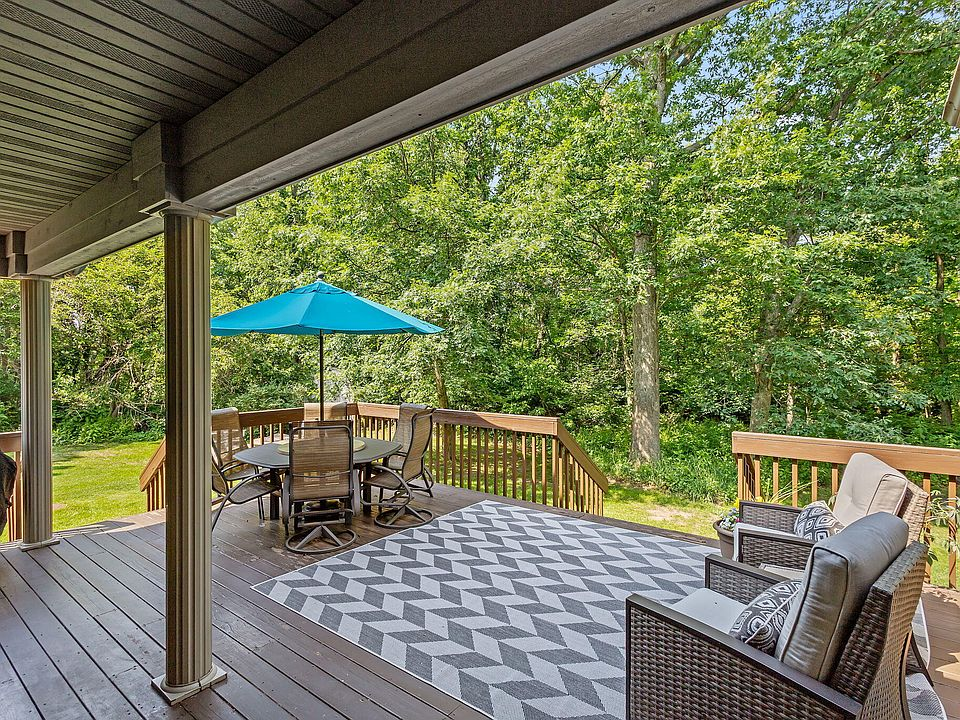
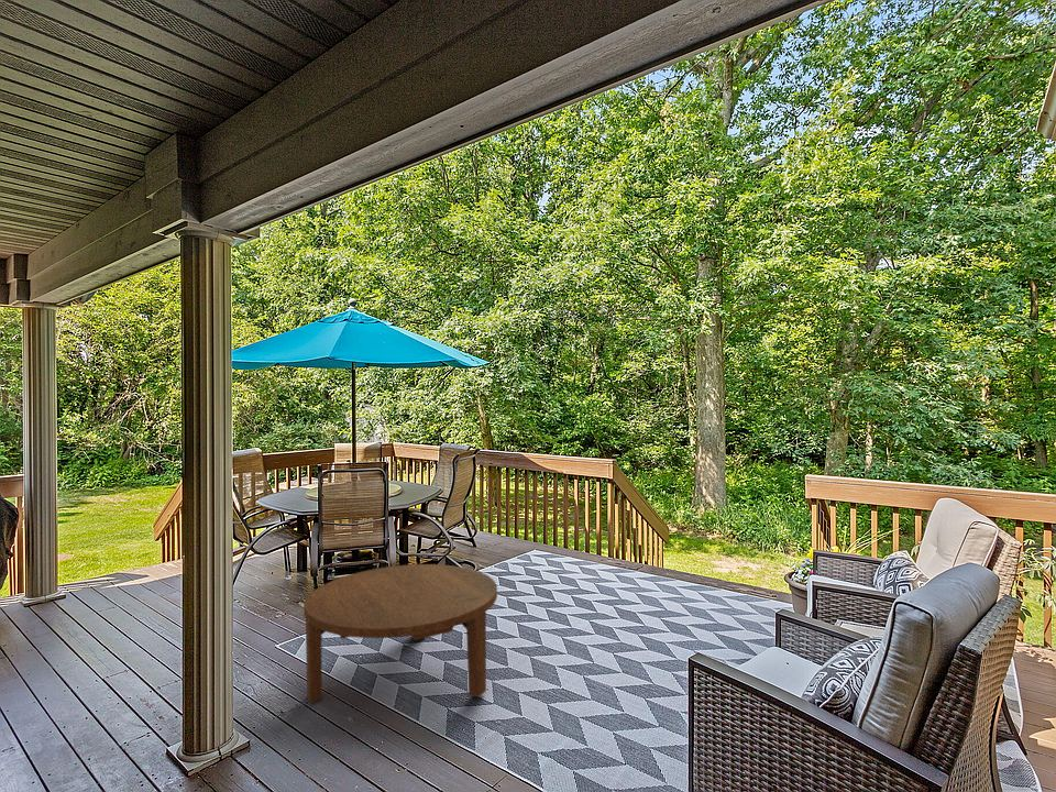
+ coffee table [302,563,498,704]
